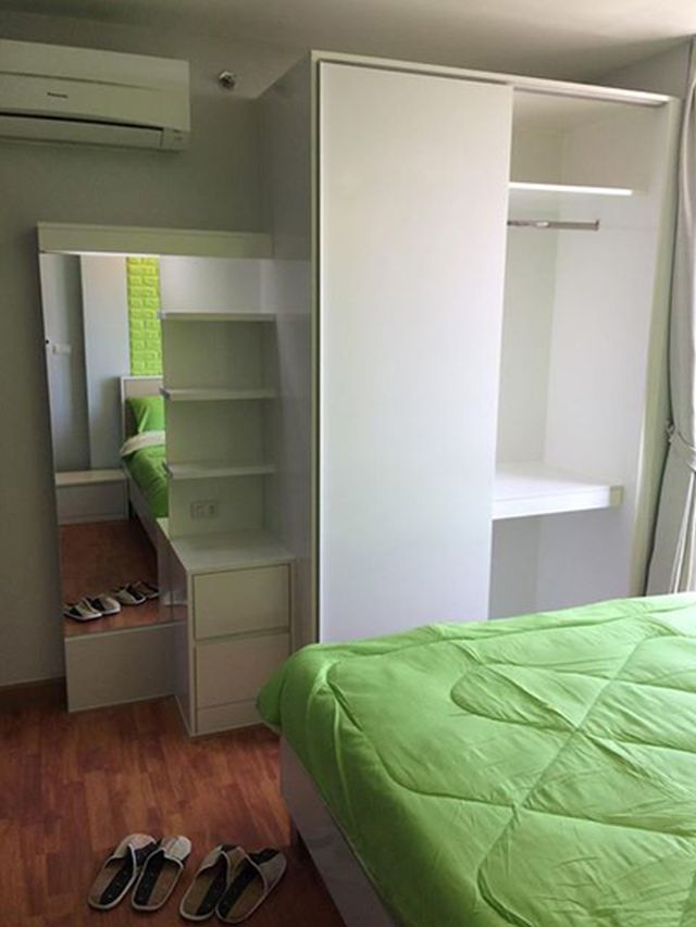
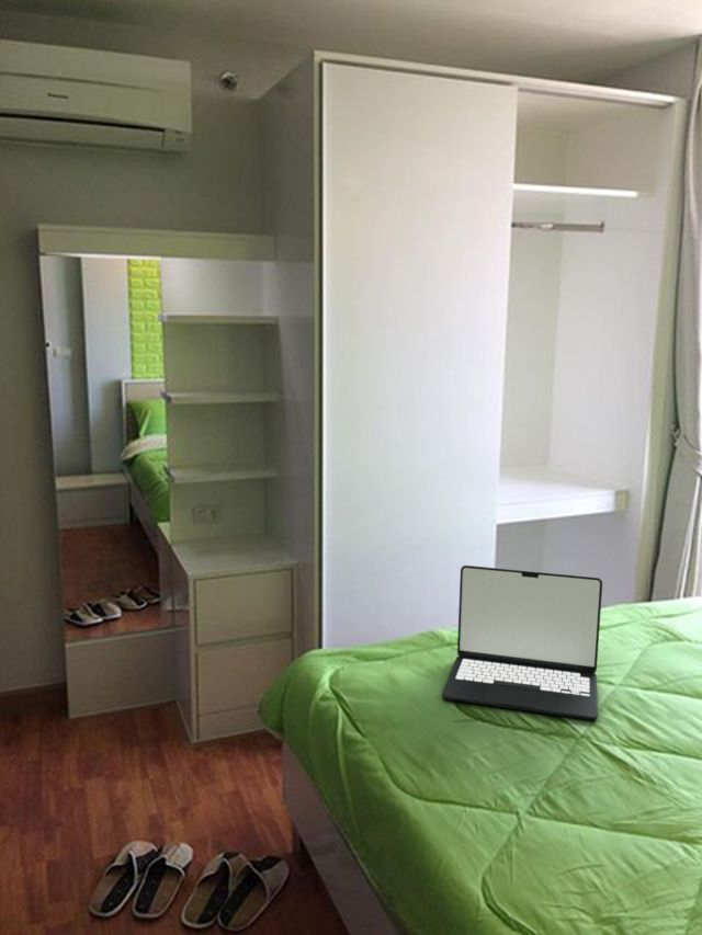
+ laptop [441,565,603,721]
